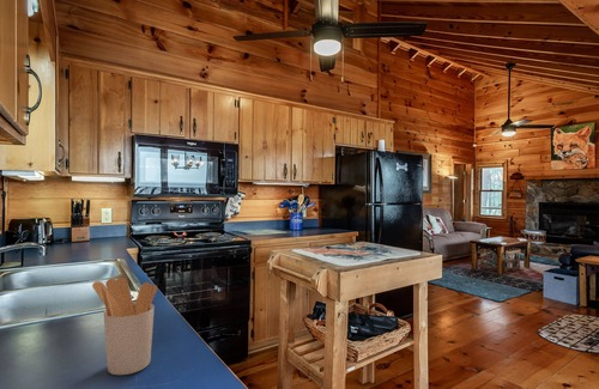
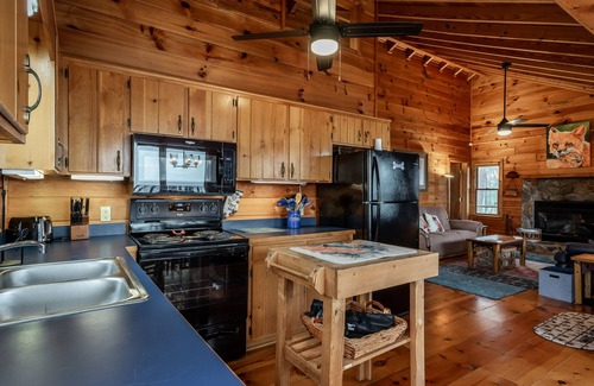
- utensil holder [91,276,158,376]
